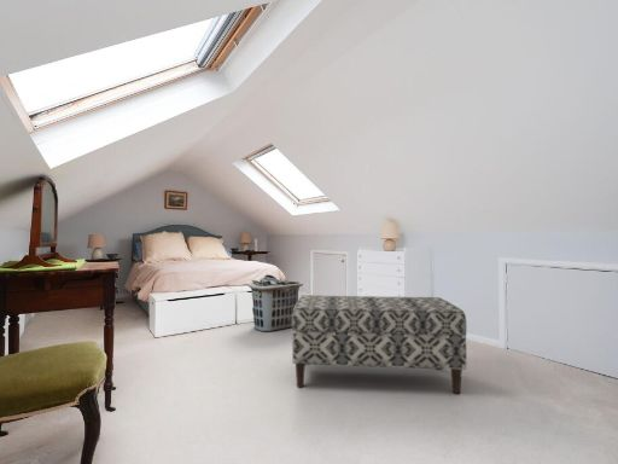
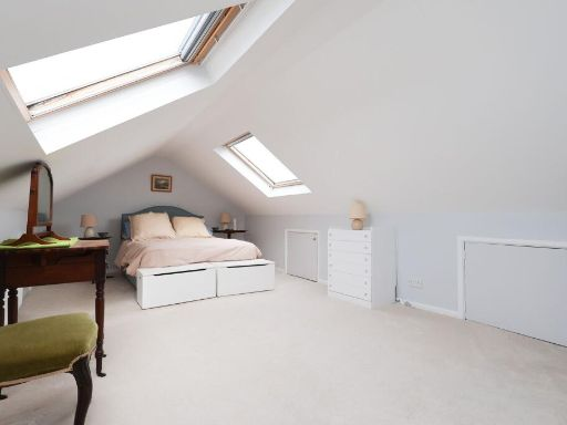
- clothes hamper [246,273,304,332]
- bench [291,295,467,395]
